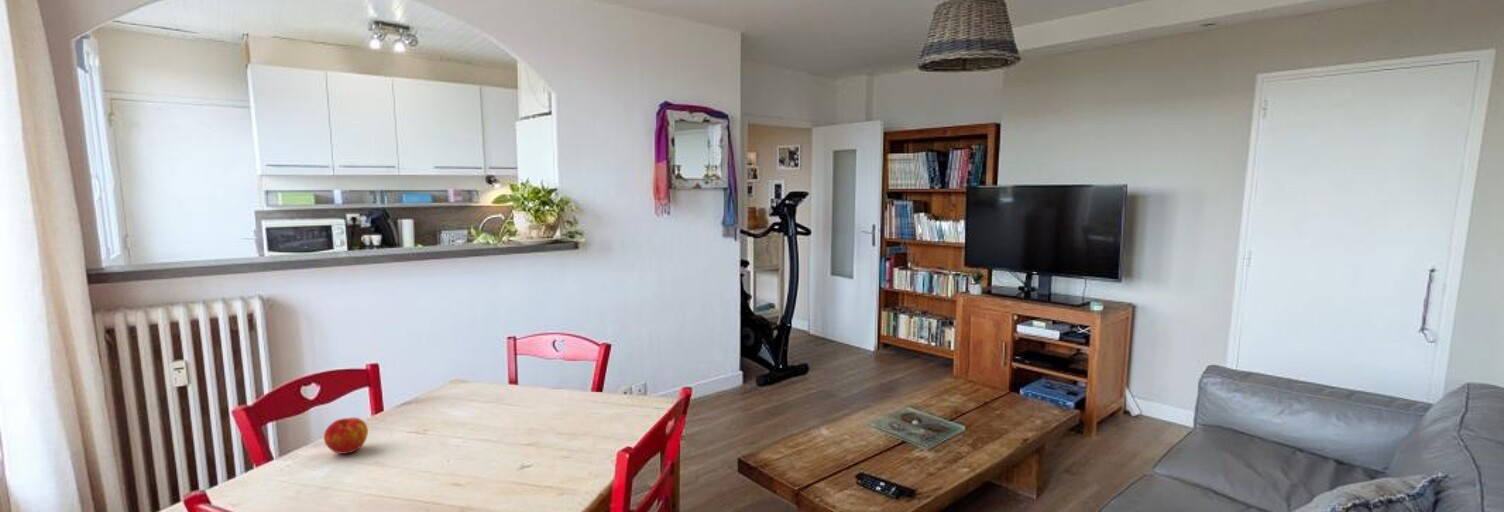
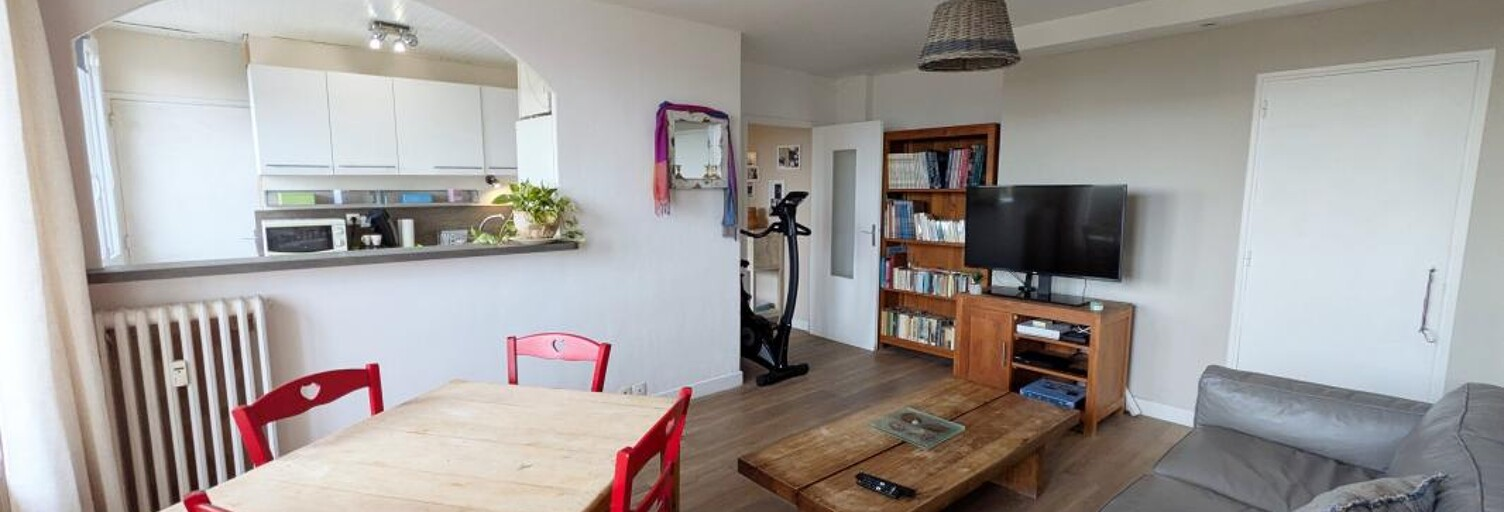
- apple [323,417,369,455]
